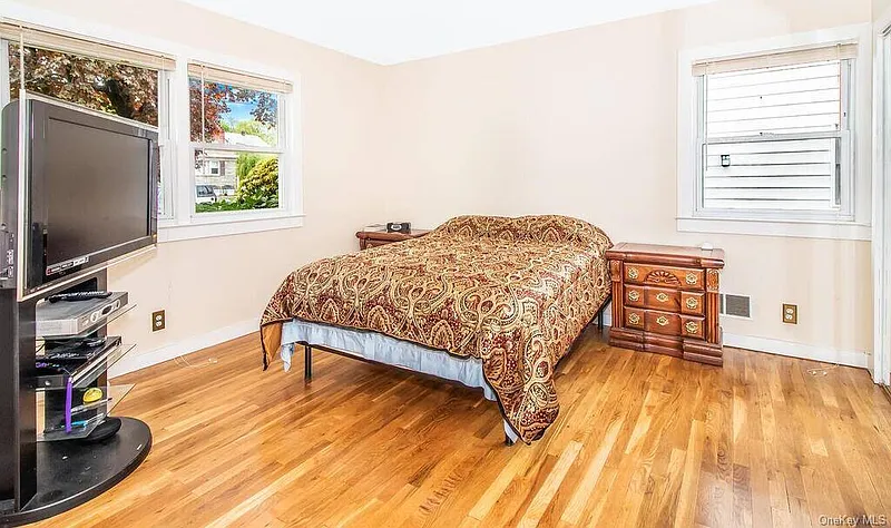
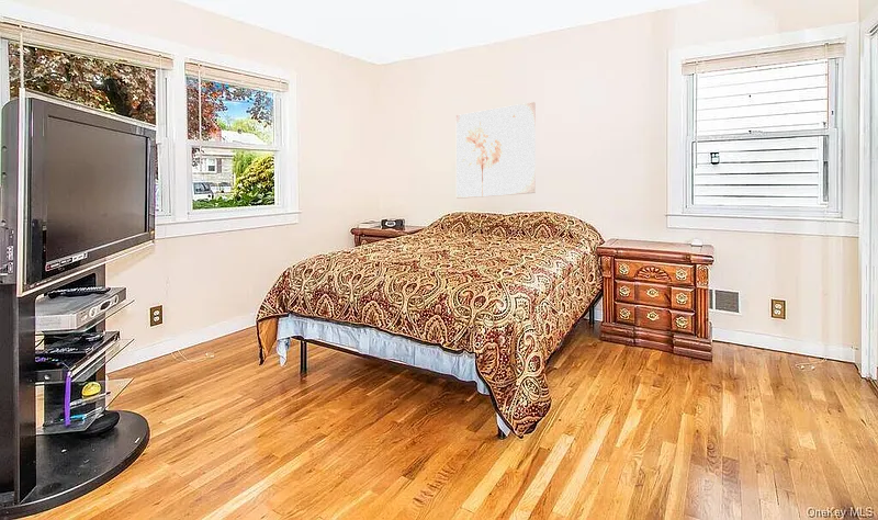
+ wall art [455,101,537,200]
